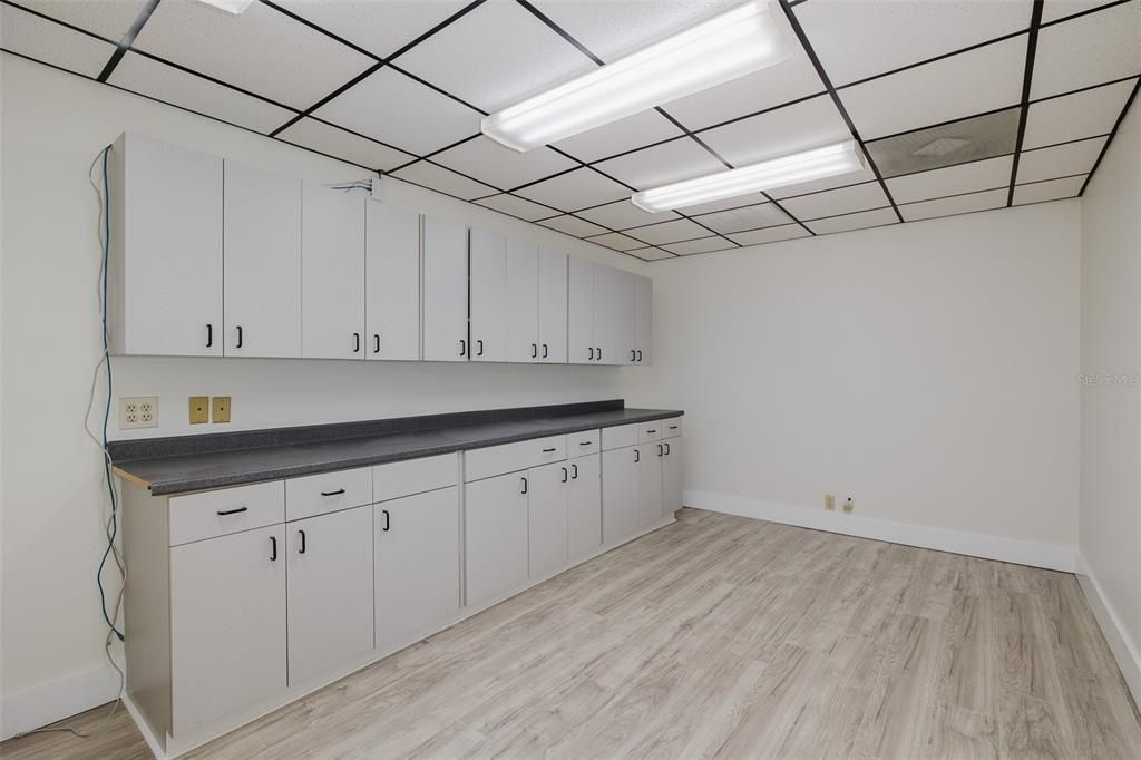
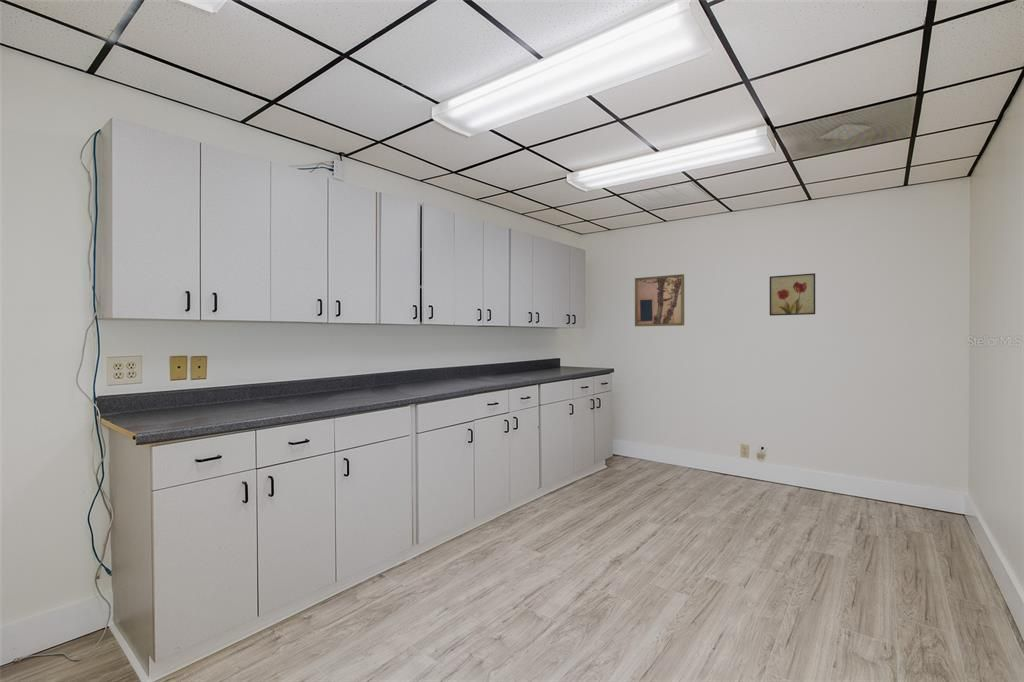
+ wall art [769,272,816,317]
+ wall art [634,273,685,327]
